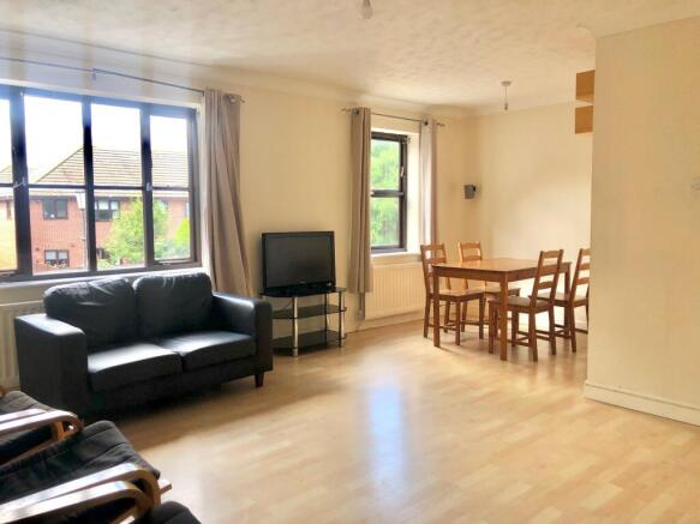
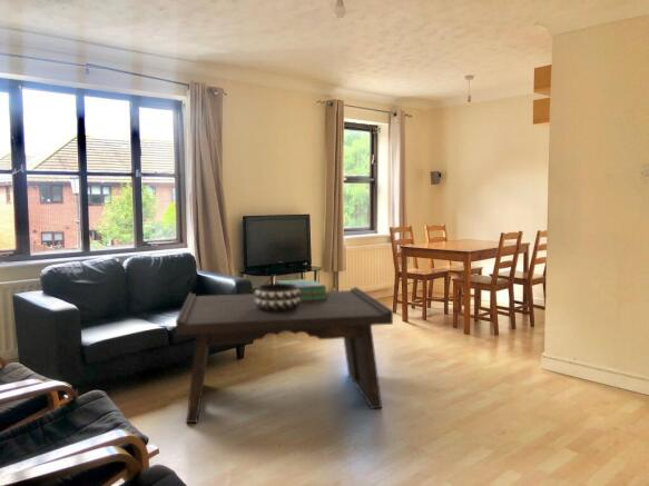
+ coffee table [175,286,394,425]
+ decorative bowl [254,282,301,313]
+ stack of books [275,278,328,301]
